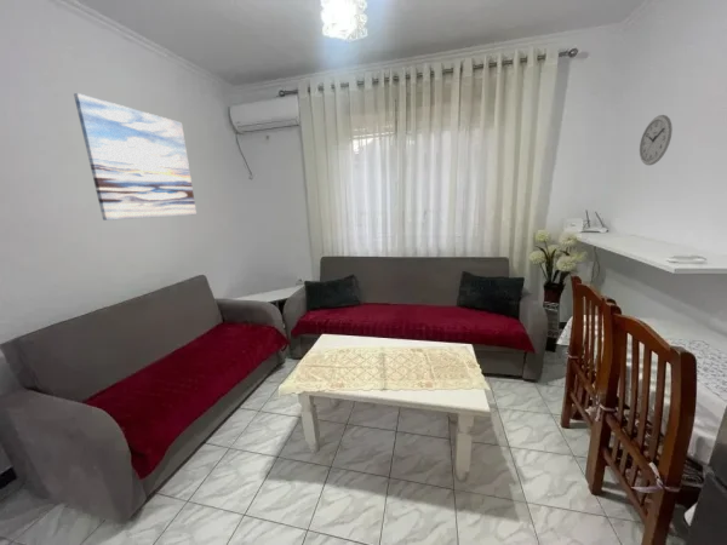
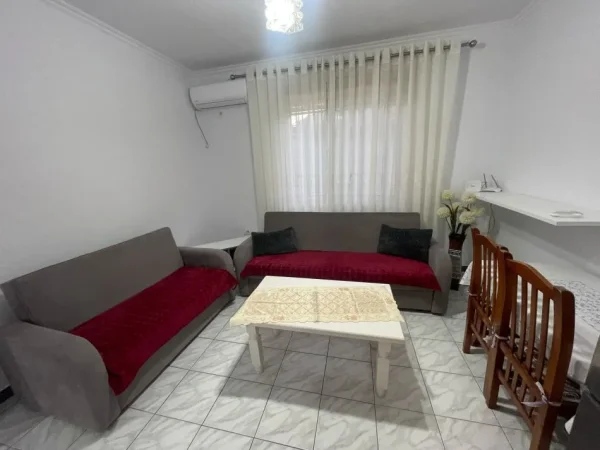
- wall clock [639,114,674,166]
- wall art [73,92,198,222]
